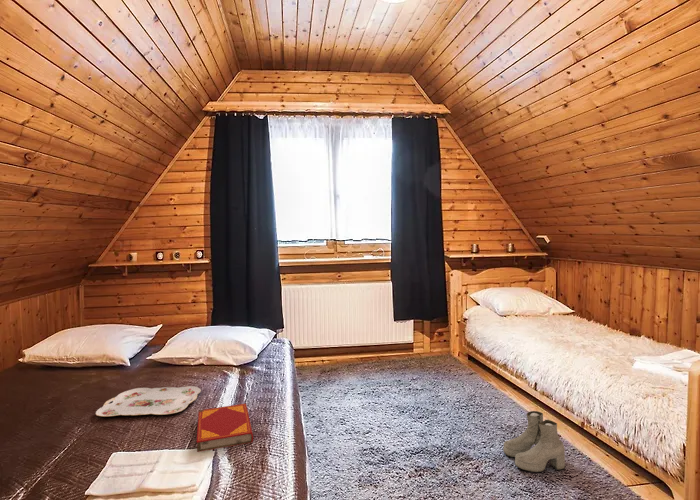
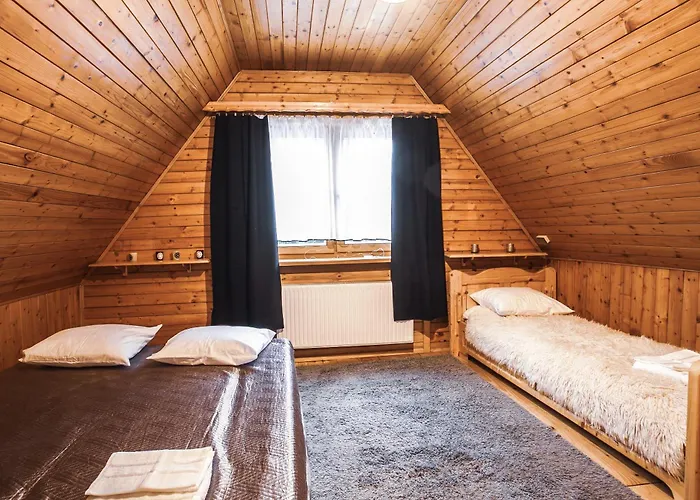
- hardback book [196,403,254,453]
- serving tray [95,385,202,417]
- boots [502,410,566,473]
